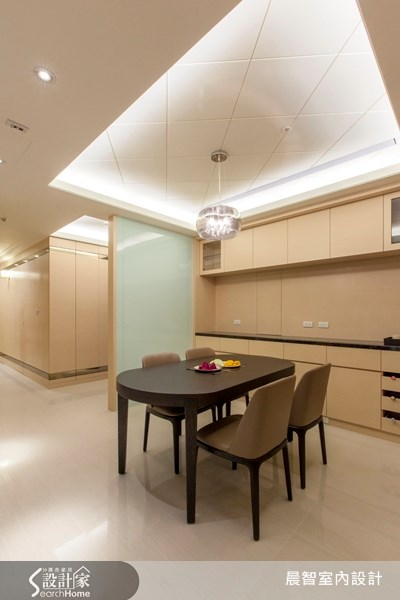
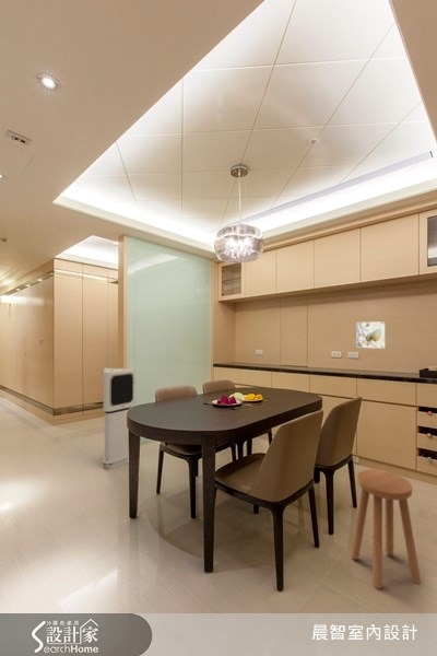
+ air purifier [102,366,135,470]
+ stool [350,468,422,590]
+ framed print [356,320,387,350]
